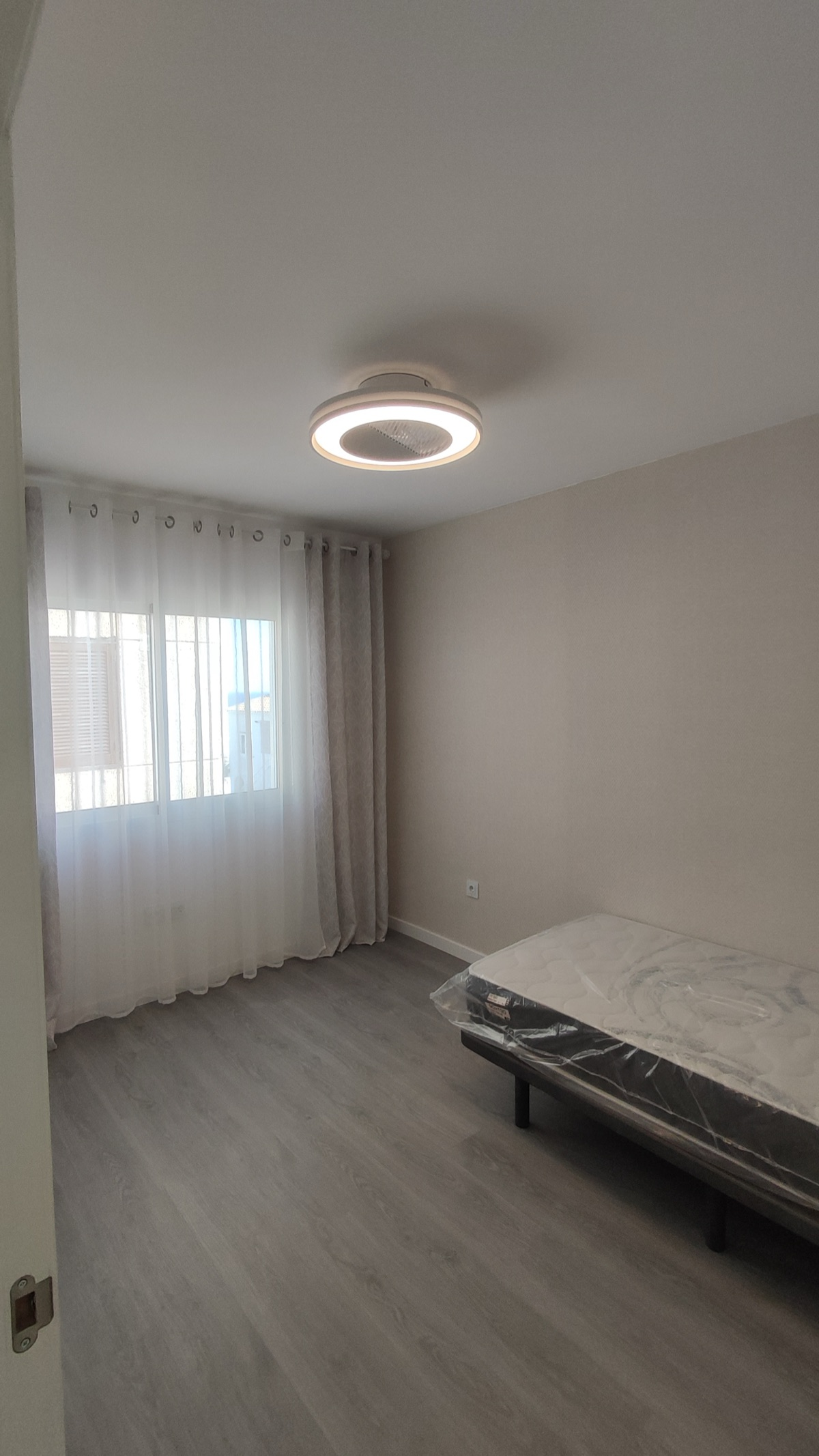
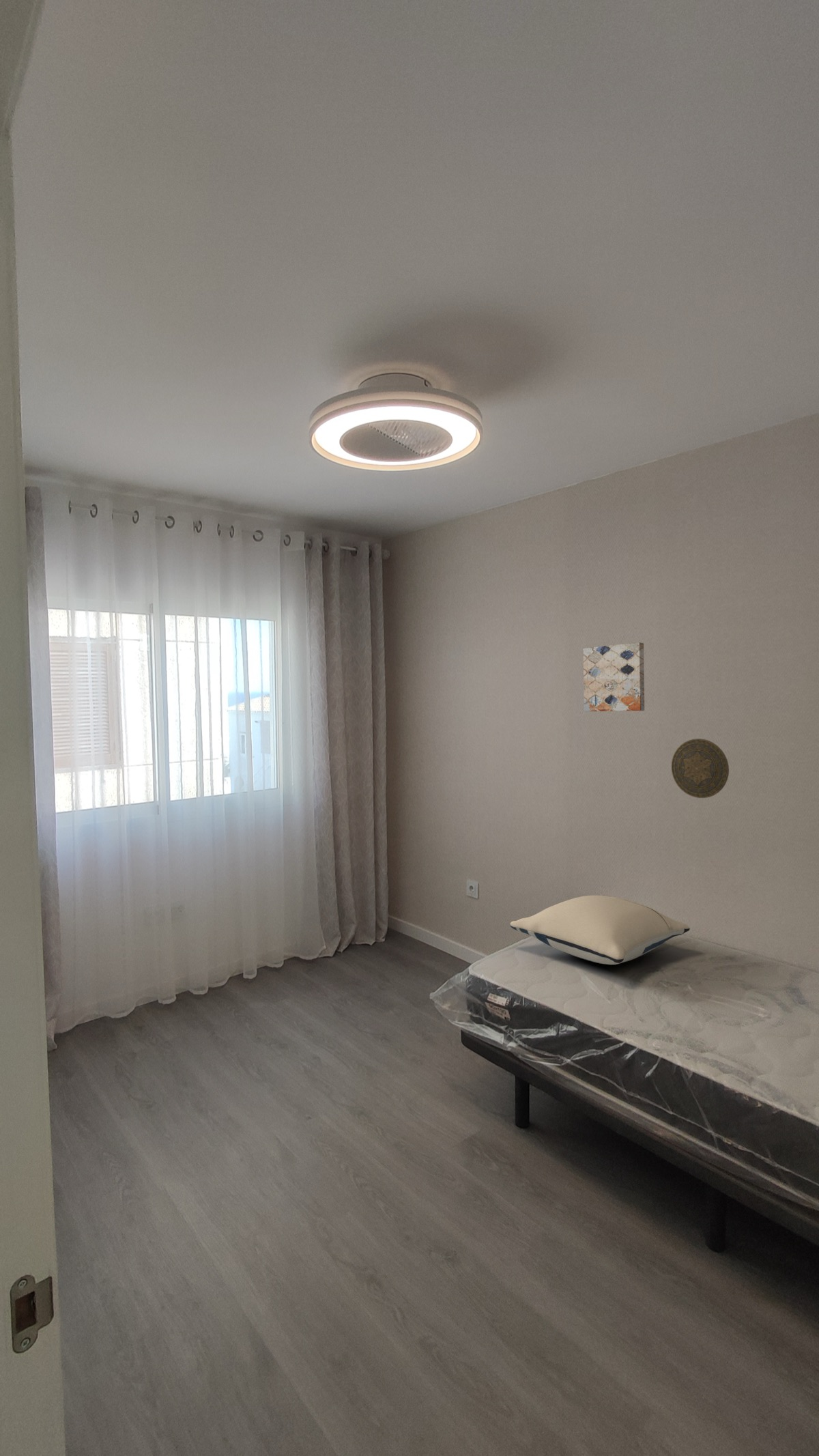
+ pillow [510,894,691,965]
+ wall art [583,642,645,712]
+ decorative plate [671,738,730,799]
